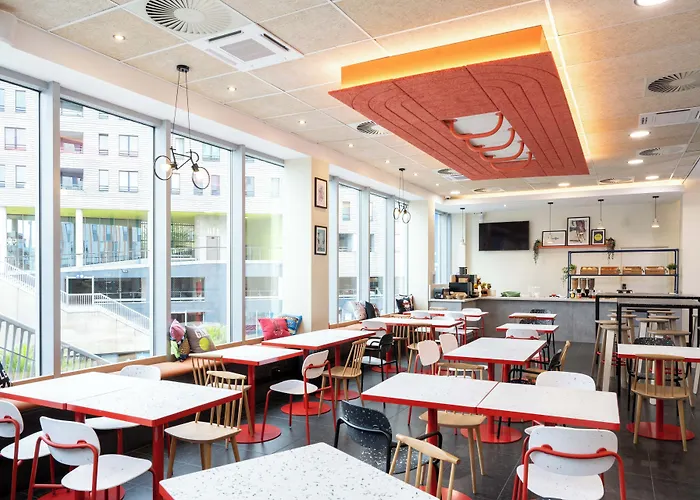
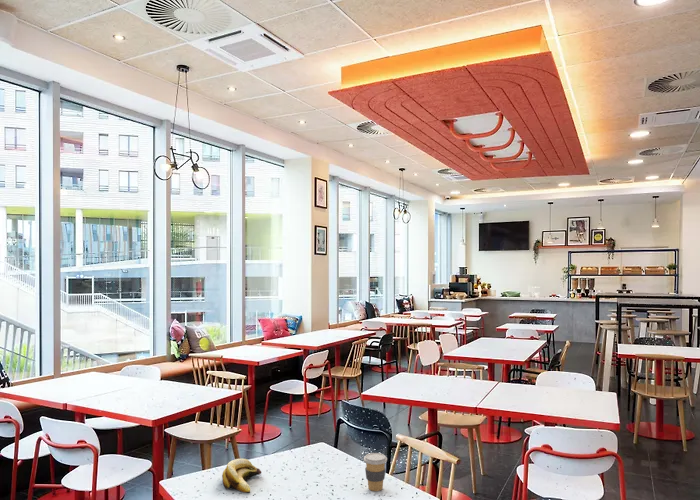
+ banana [221,458,262,494]
+ coffee cup [363,452,388,492]
